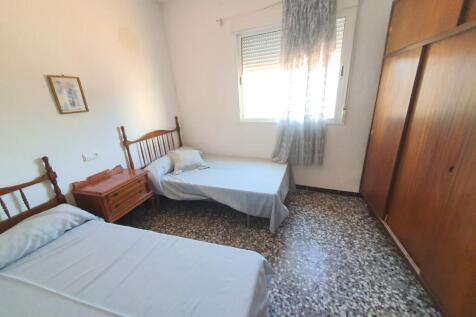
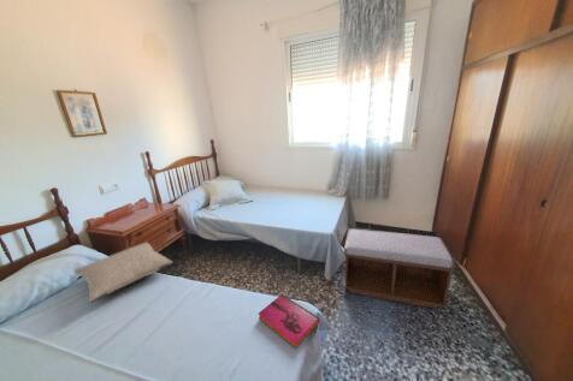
+ hardback book [258,293,320,350]
+ pillow [73,242,175,304]
+ bench [342,227,456,310]
